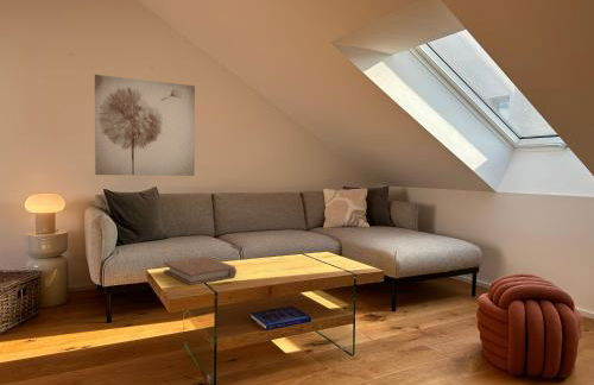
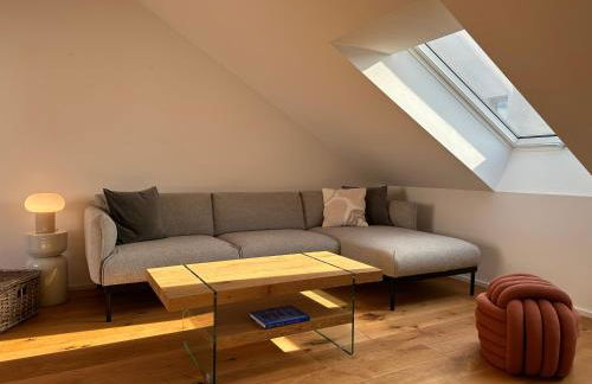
- wall art [94,74,196,177]
- book [163,255,238,286]
